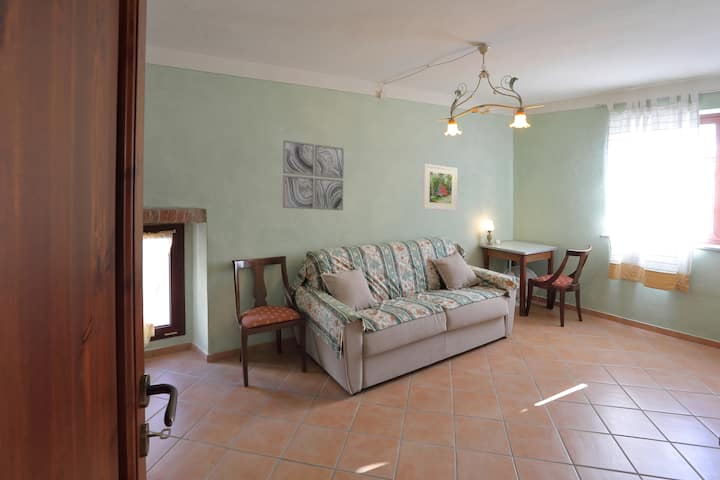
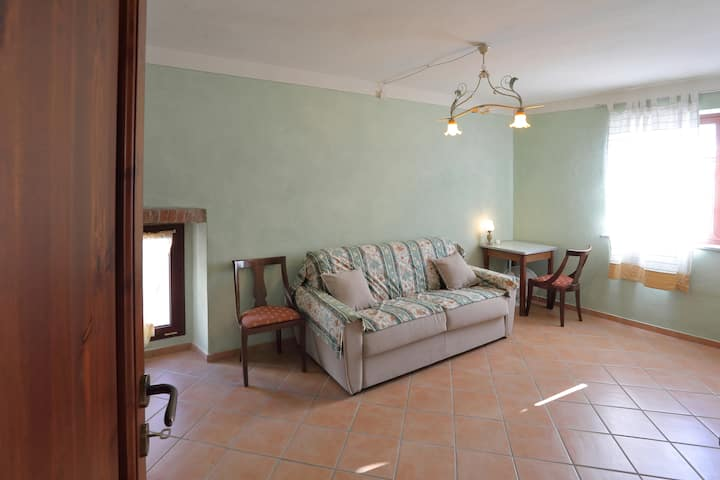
- wall art [282,139,345,212]
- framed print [422,163,458,212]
